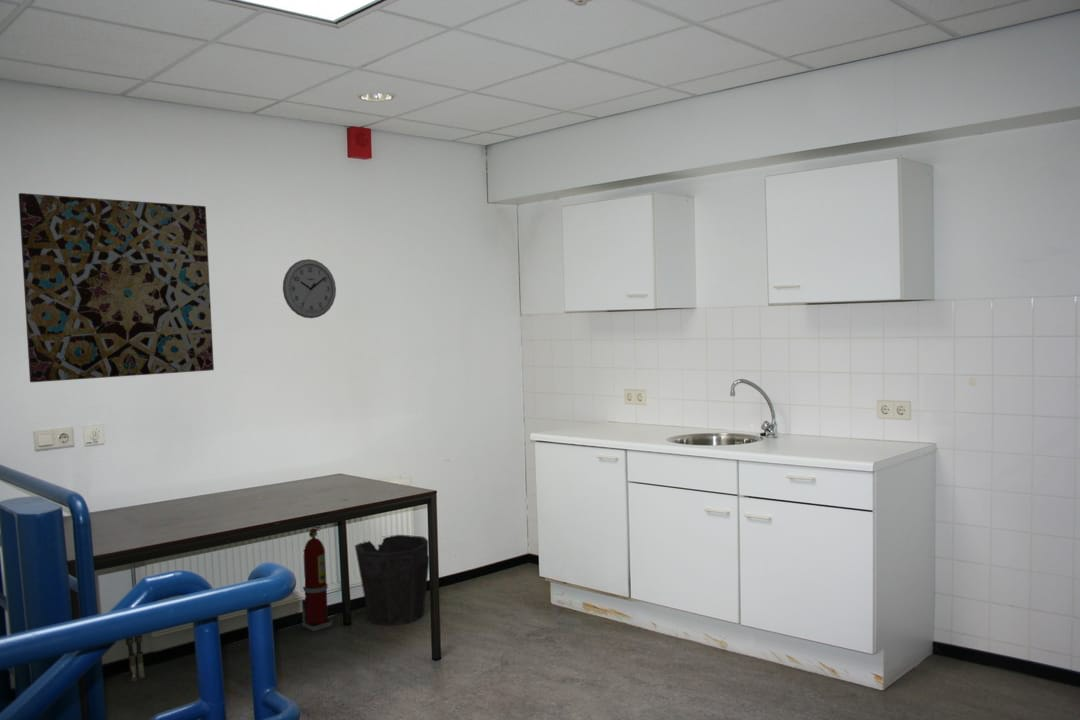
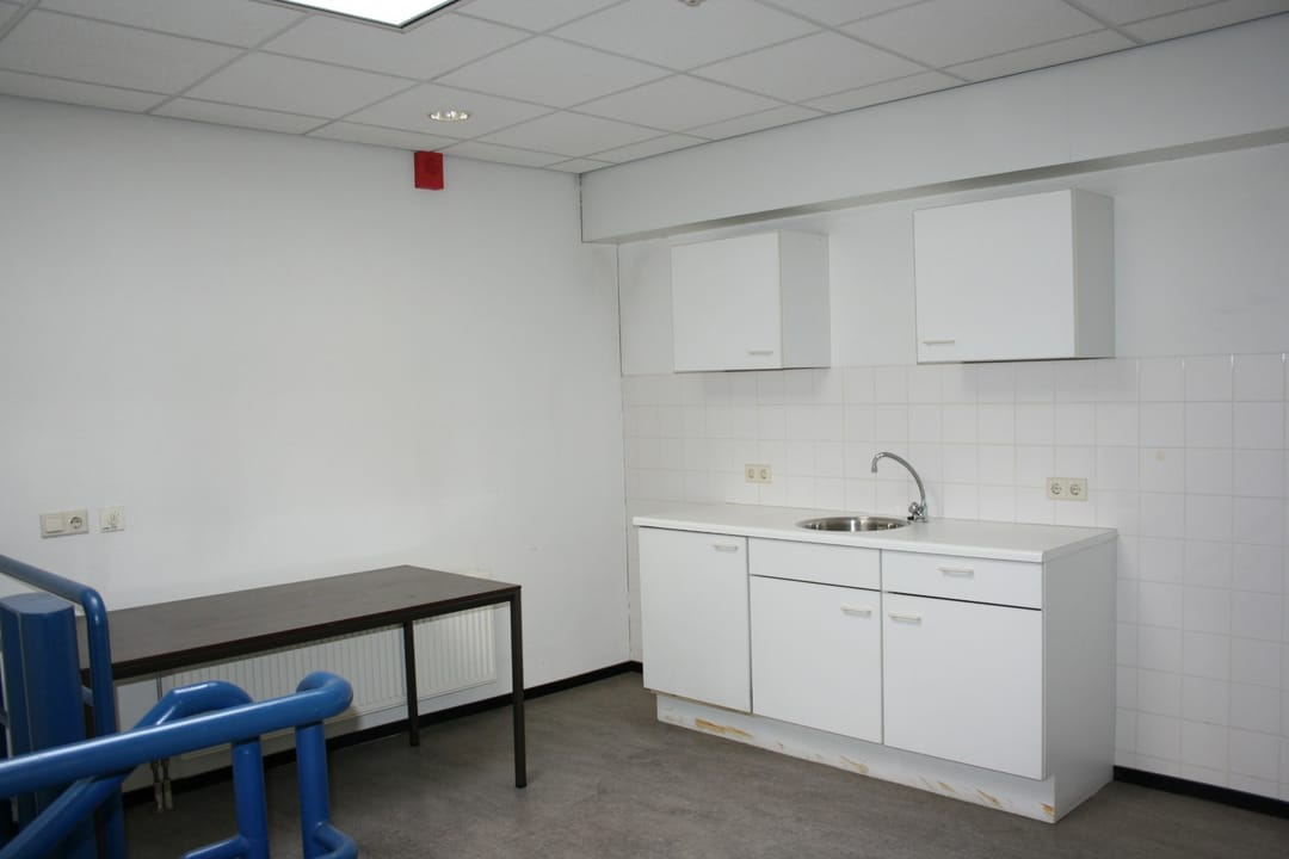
- wall art [18,192,215,383]
- wall clock [282,258,337,319]
- waste bin [354,534,430,627]
- fire extinguisher [301,526,333,633]
